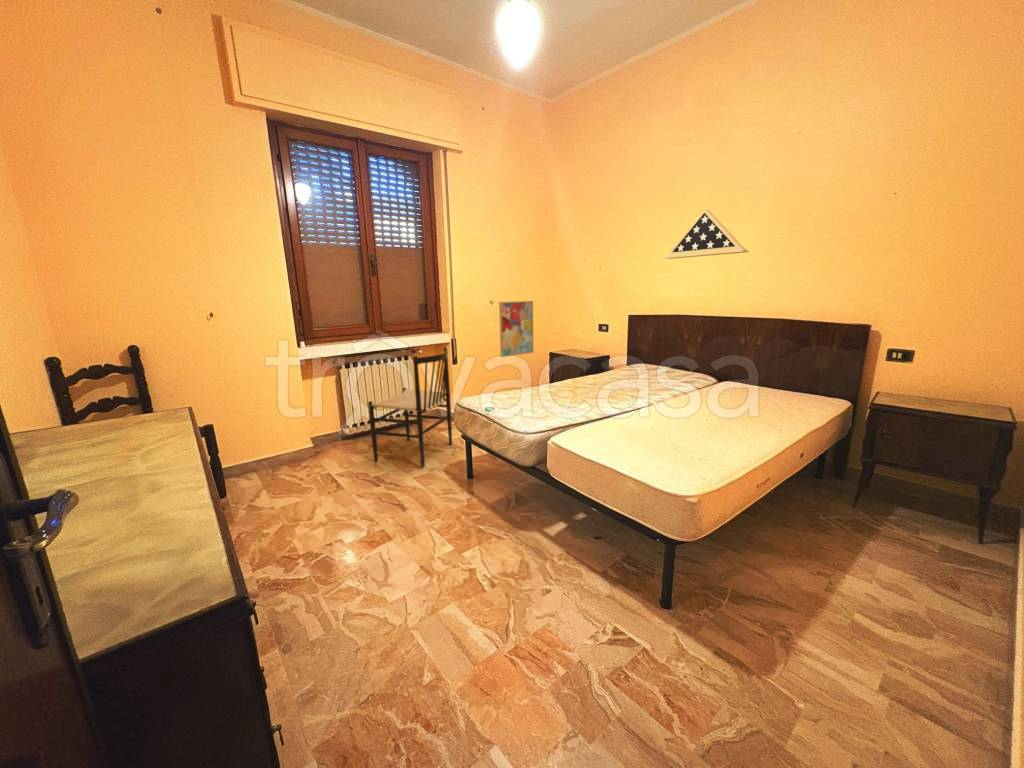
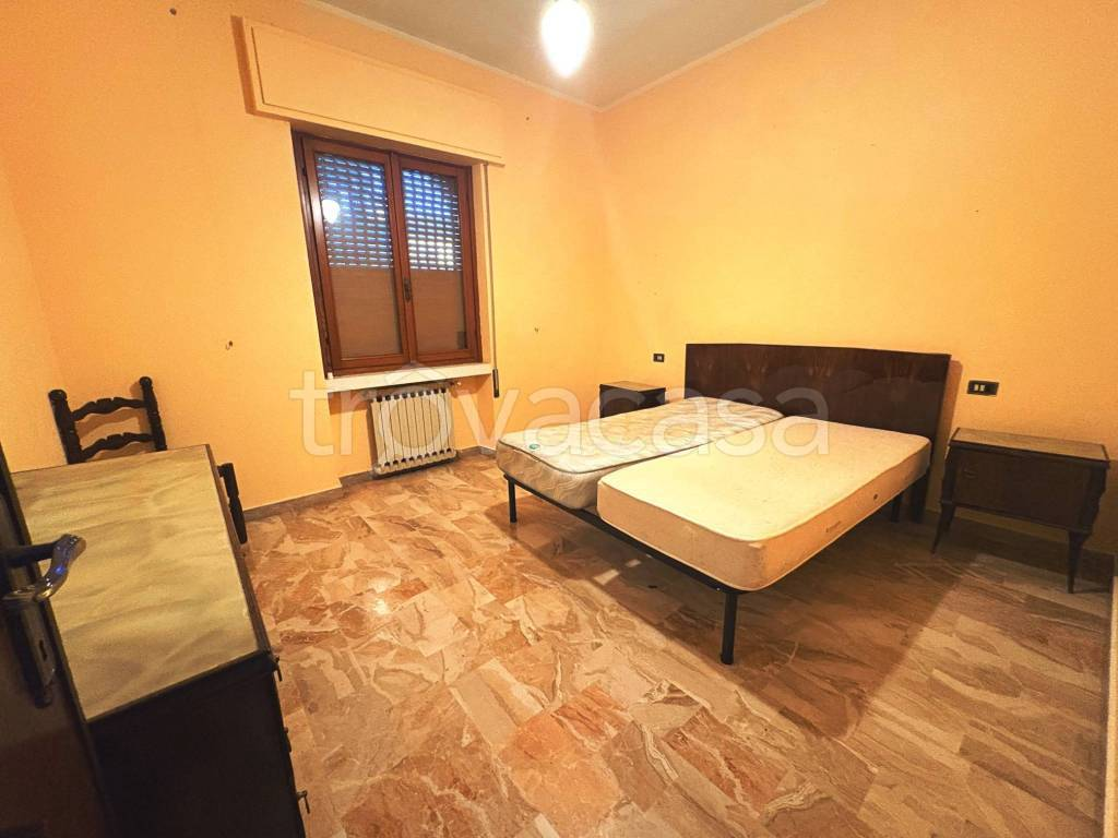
- wall art [498,300,534,358]
- display case [662,208,750,260]
- chair [367,347,453,468]
